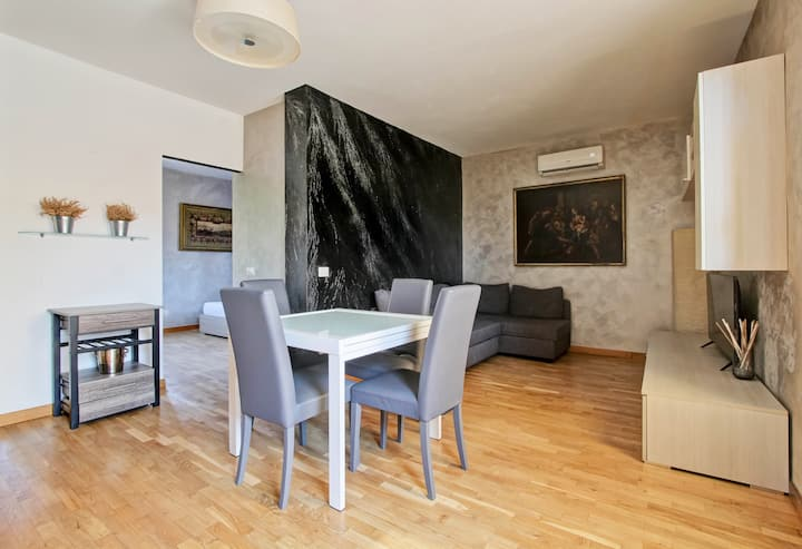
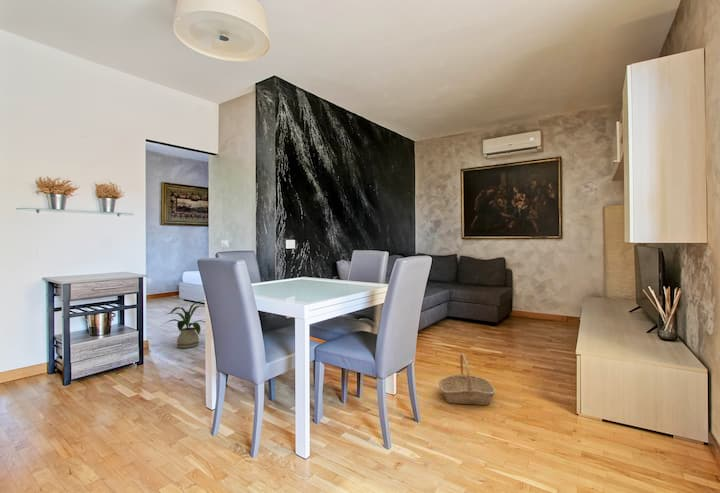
+ house plant [160,300,206,349]
+ basket [438,352,496,406]
